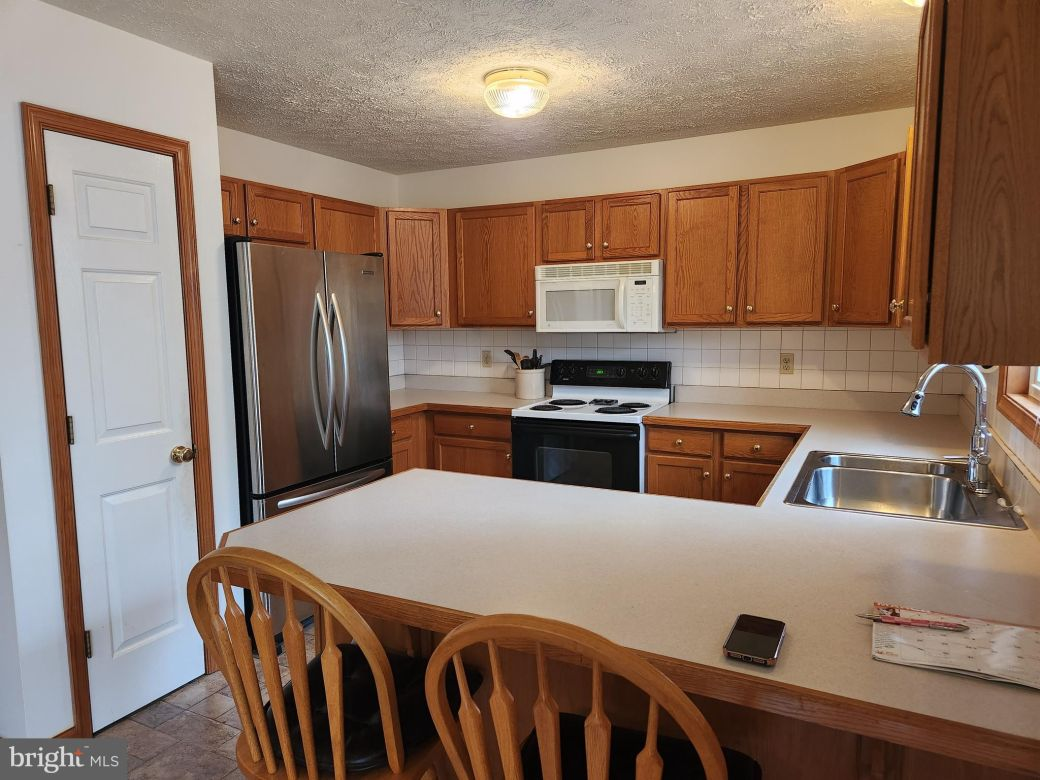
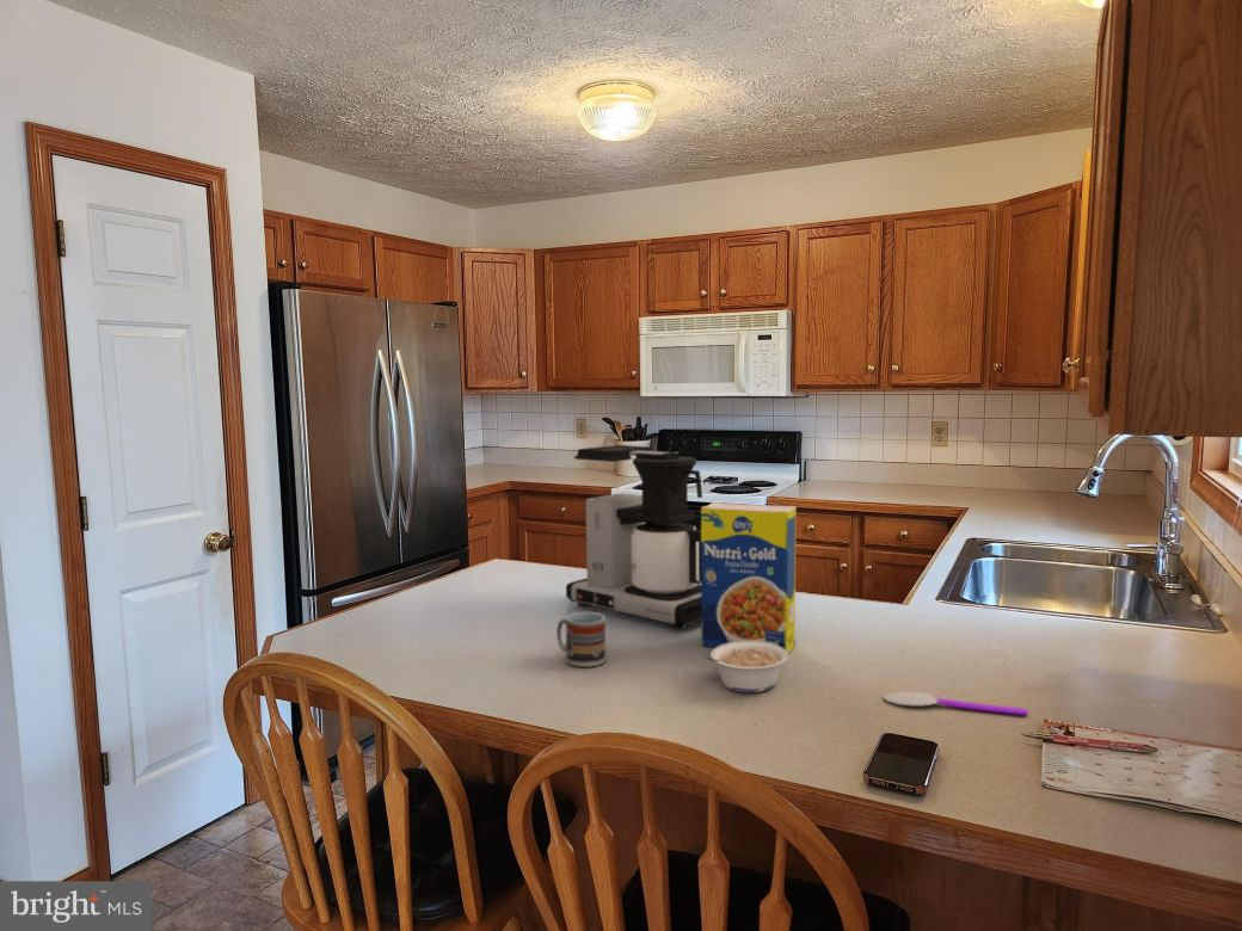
+ spoon [883,690,1029,716]
+ legume [700,501,798,654]
+ cup [555,611,607,668]
+ coffee maker [565,444,703,631]
+ legume [700,641,789,693]
